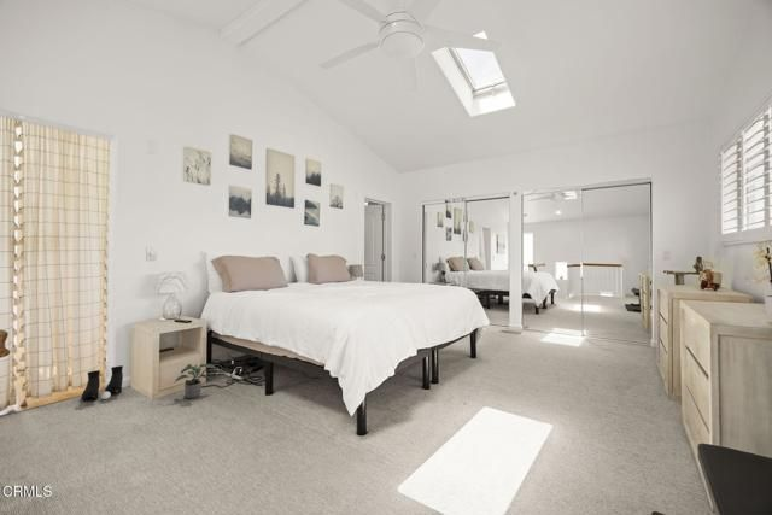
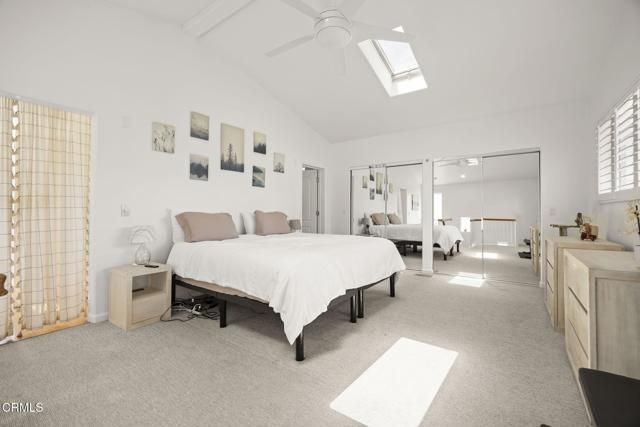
- boots [81,364,124,400]
- potted plant [174,363,217,400]
